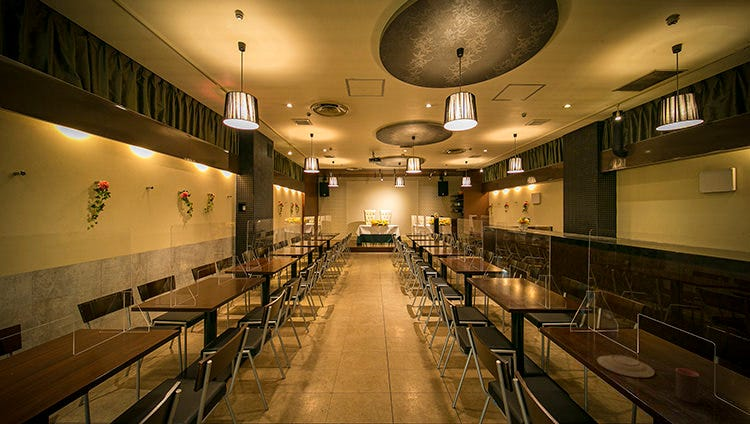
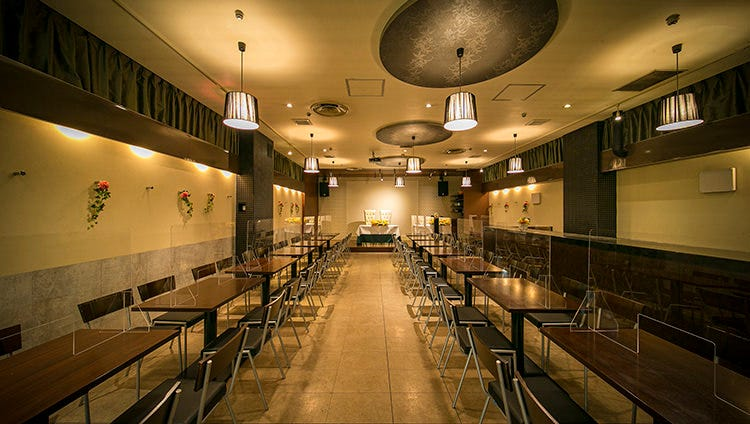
- plate [596,354,656,379]
- cup [675,367,700,404]
